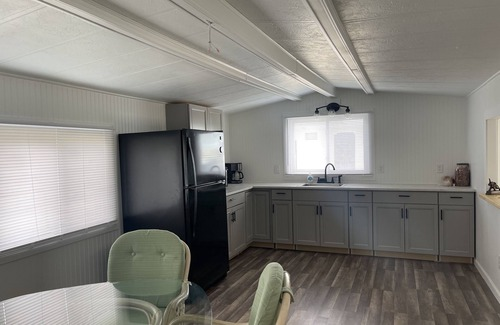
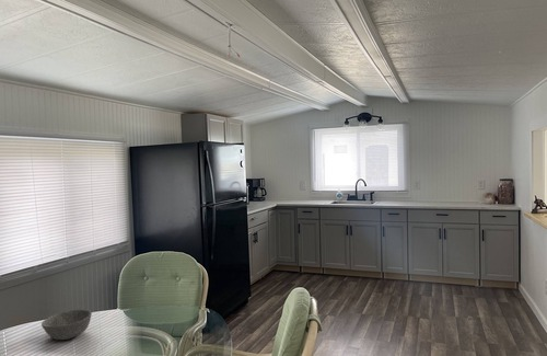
+ bowl [40,309,93,341]
